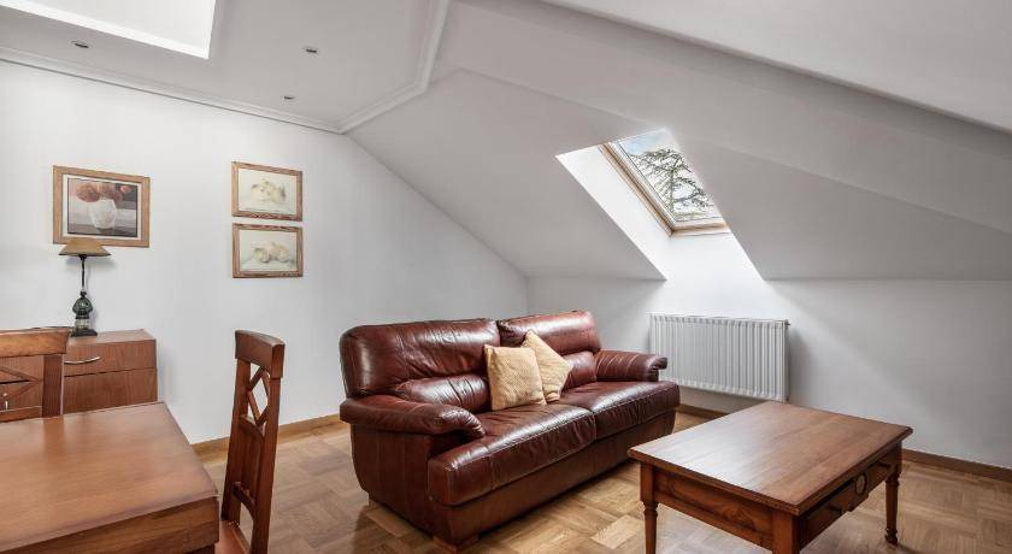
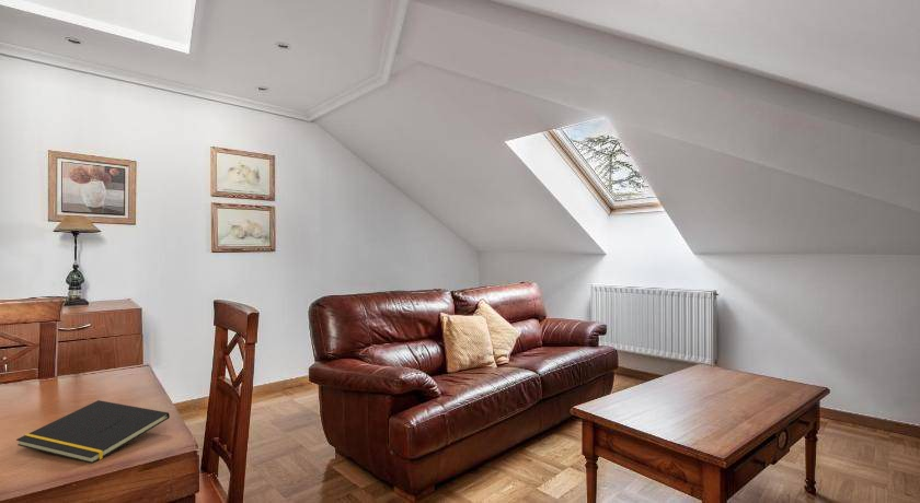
+ notepad [15,399,171,465]
